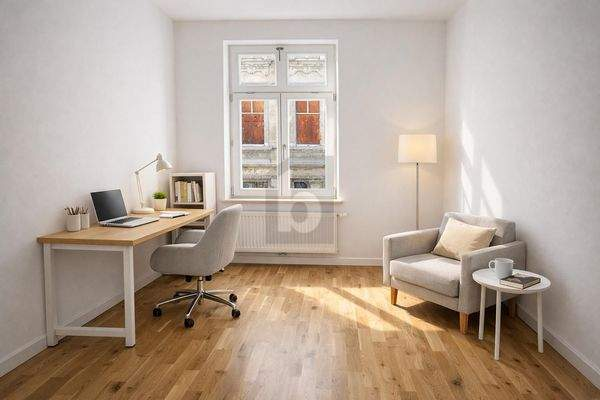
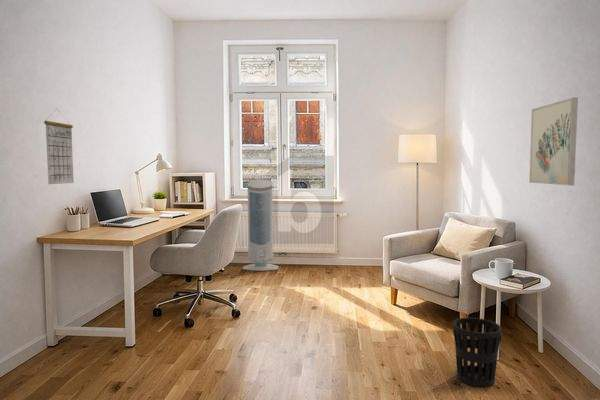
+ air purifier [241,178,280,272]
+ calendar [43,107,75,185]
+ wall art [528,97,579,186]
+ wastebasket [452,317,503,388]
